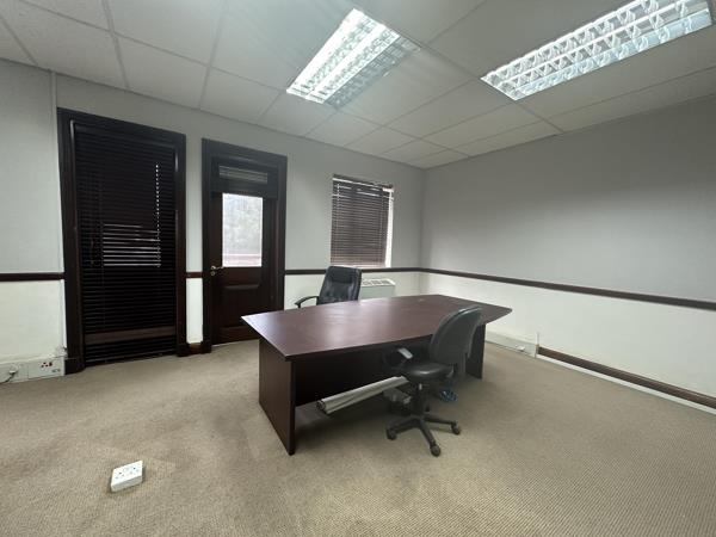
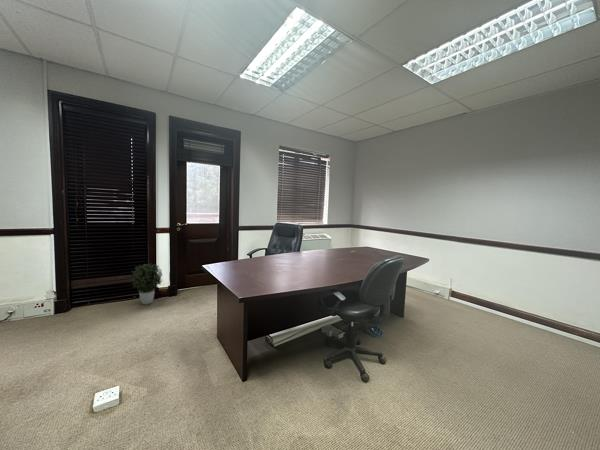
+ potted plant [130,262,164,306]
